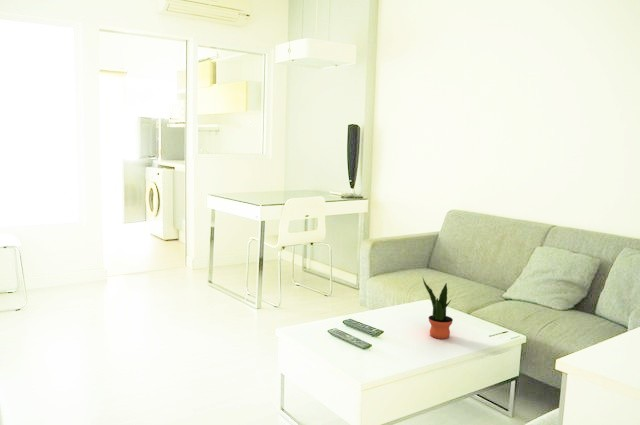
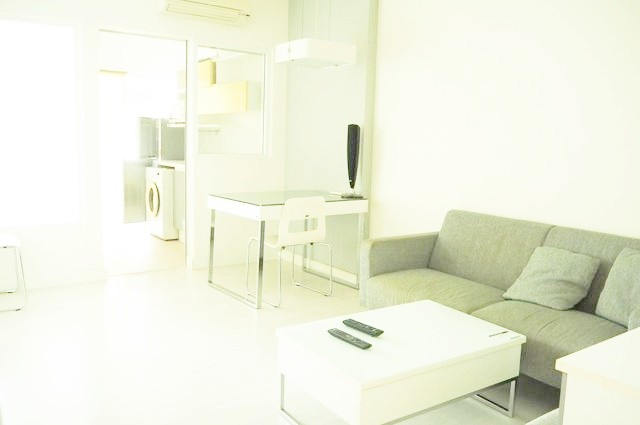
- potted plant [422,278,454,340]
